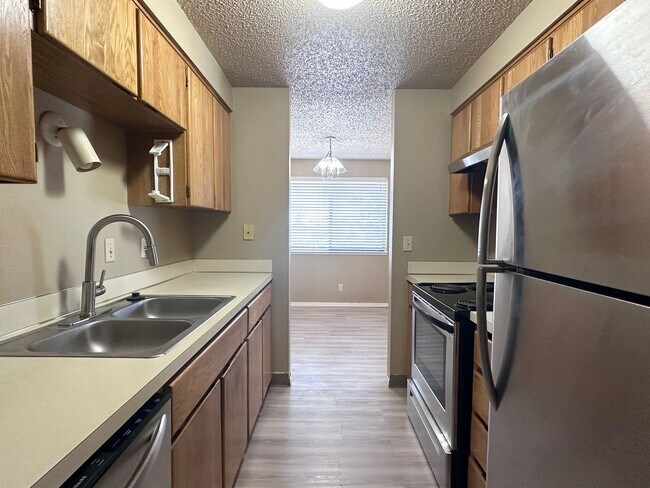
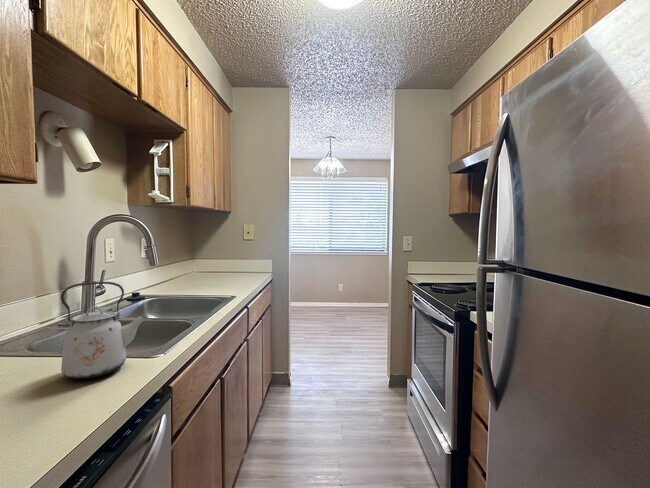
+ kettle [60,281,149,380]
